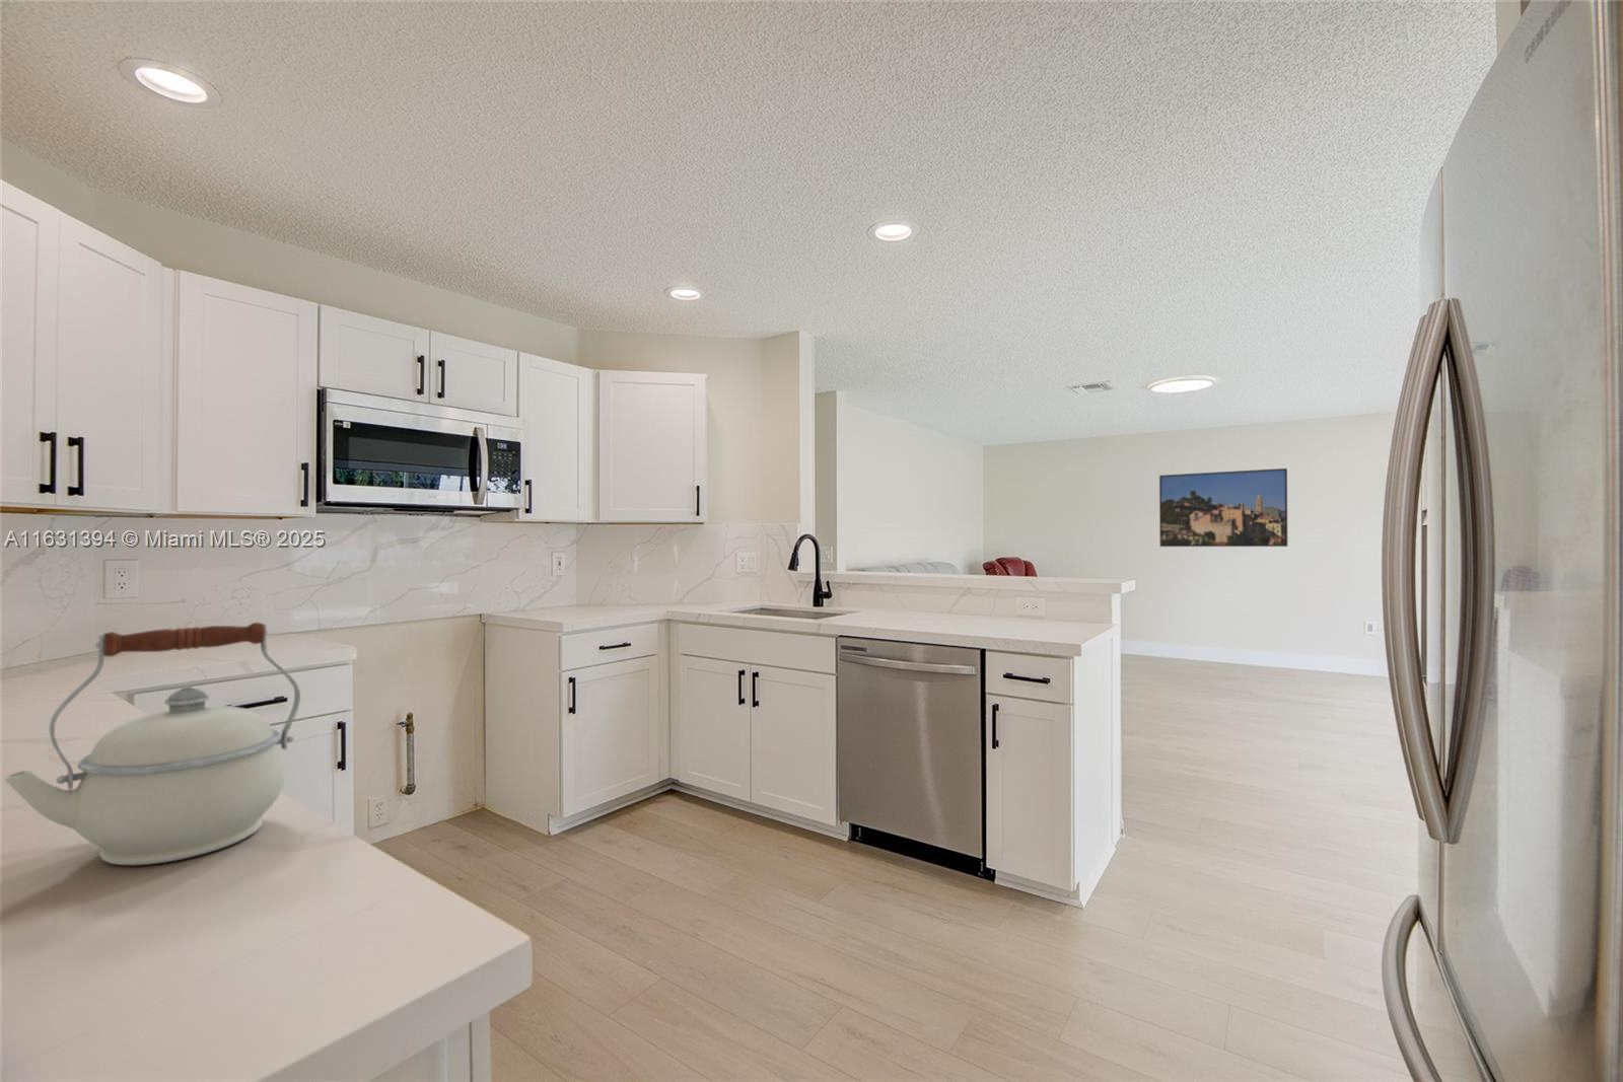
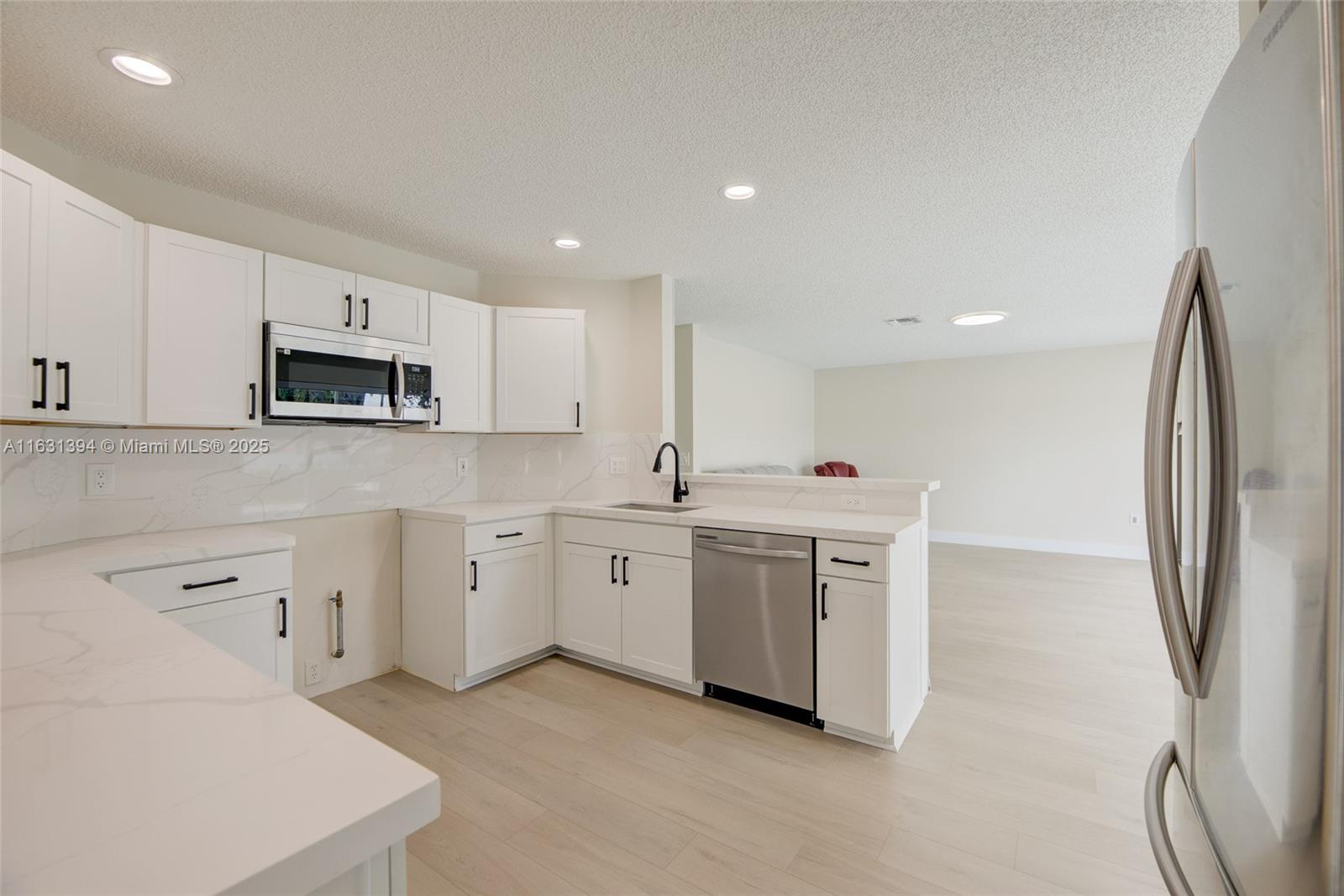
- kettle [2,622,301,866]
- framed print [1158,467,1288,547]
